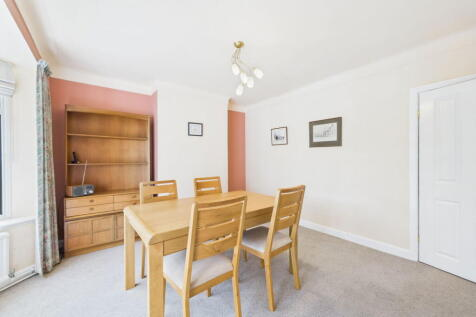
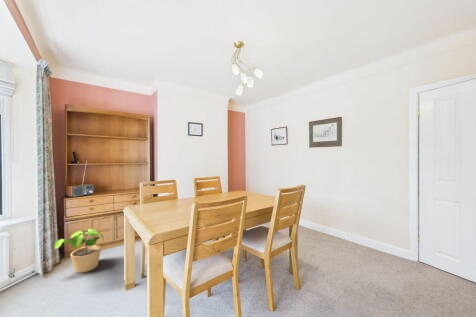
+ potted plant [54,228,105,274]
